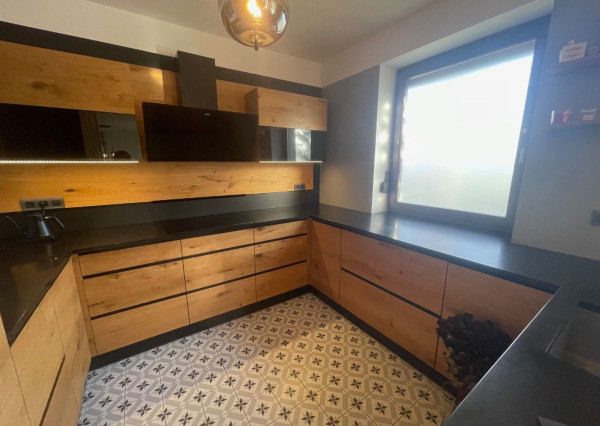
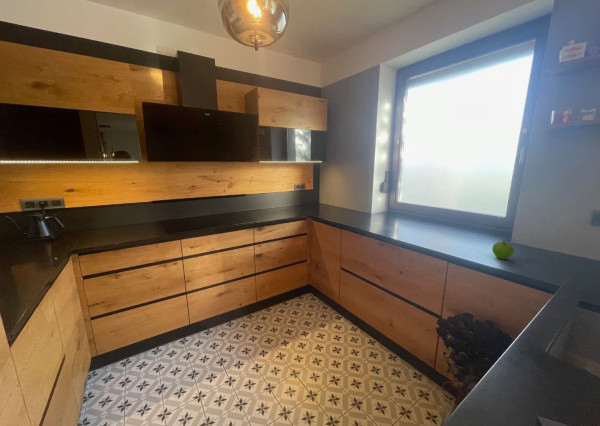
+ fruit [491,239,515,260]
